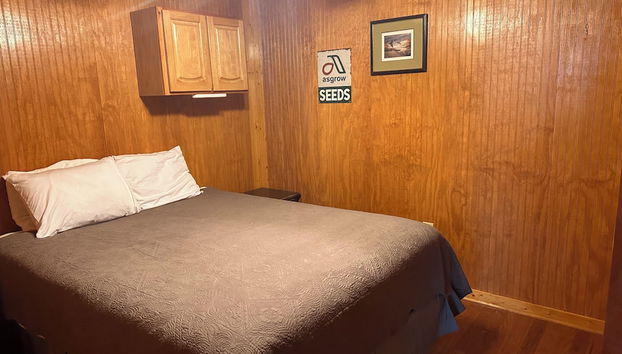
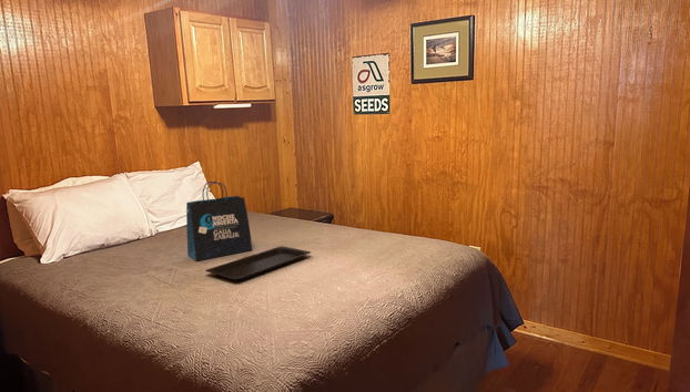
+ tote bag [185,180,253,262]
+ serving tray [204,245,312,282]
